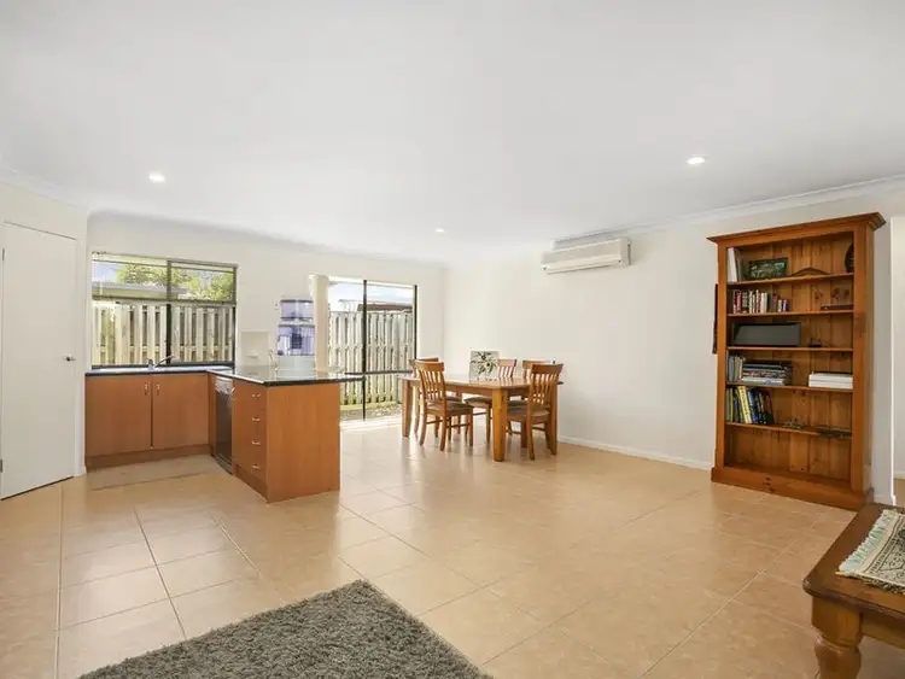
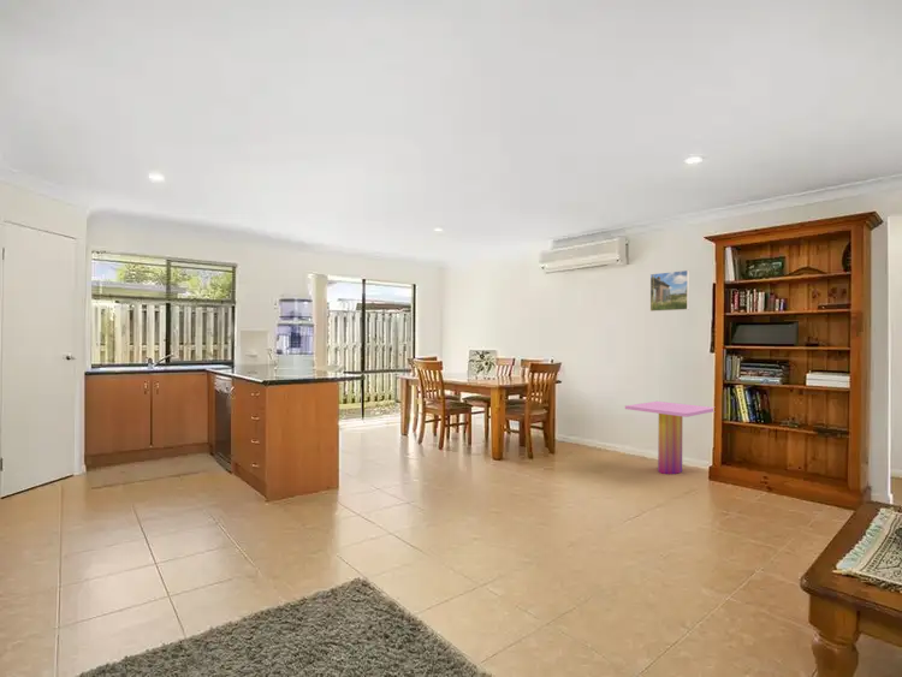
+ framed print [649,269,690,313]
+ side table [624,400,714,475]
